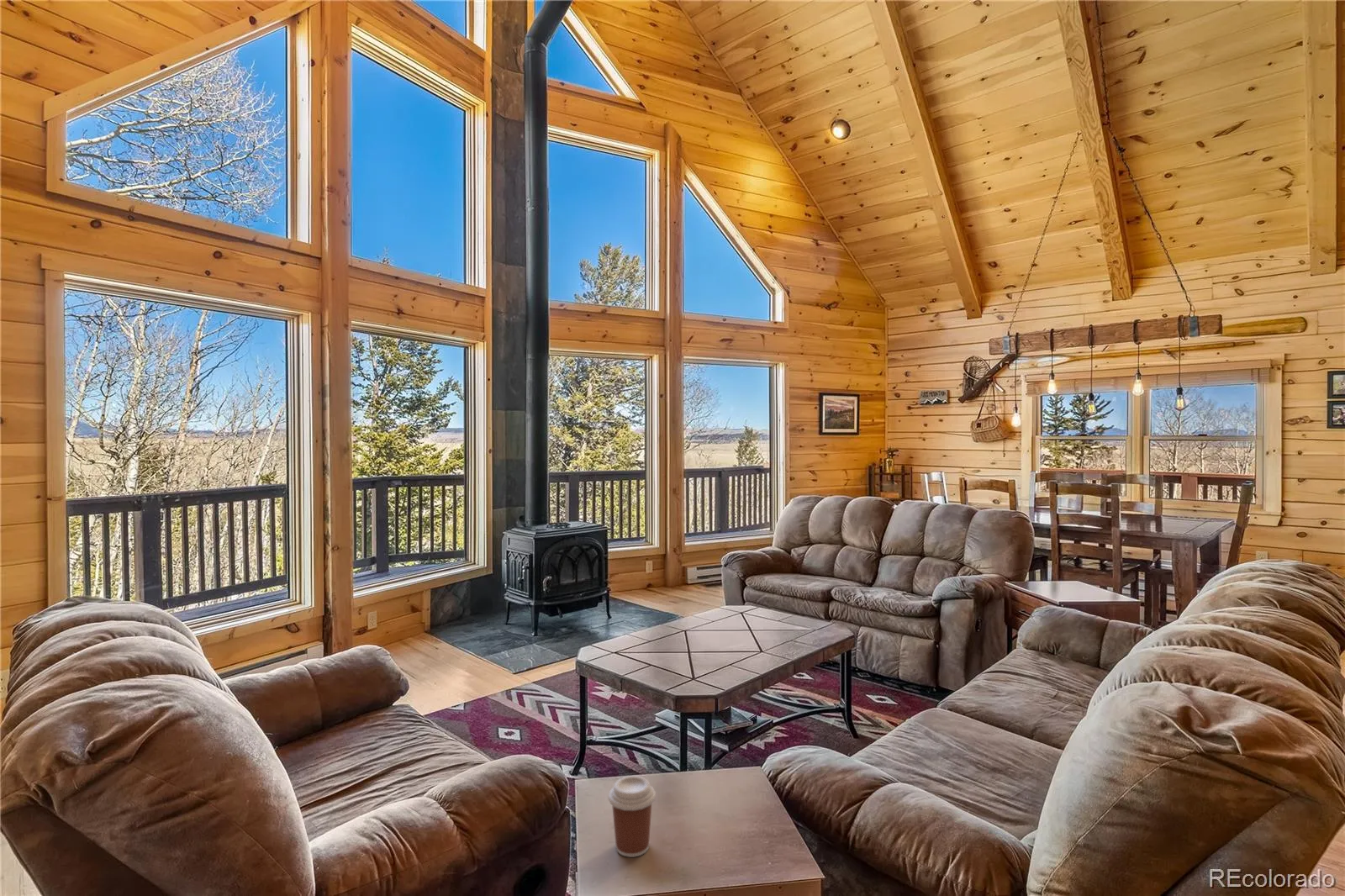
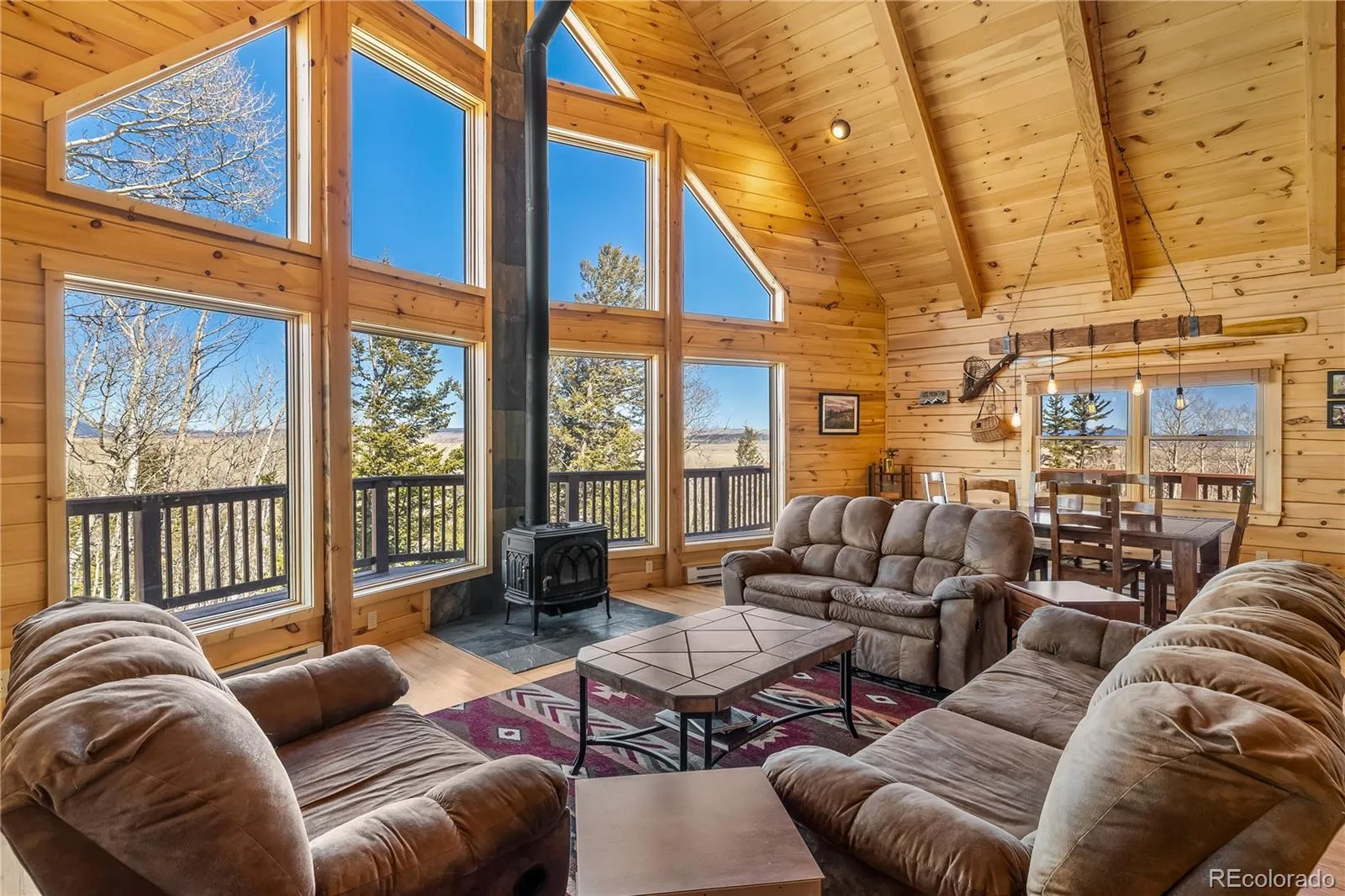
- coffee cup [608,775,657,858]
